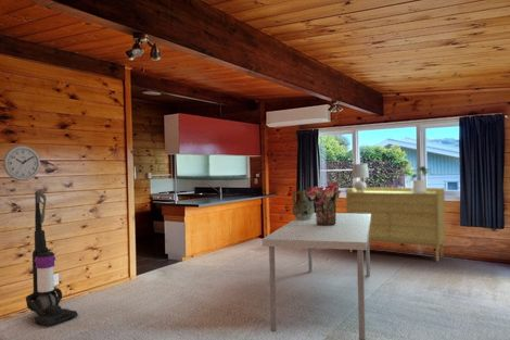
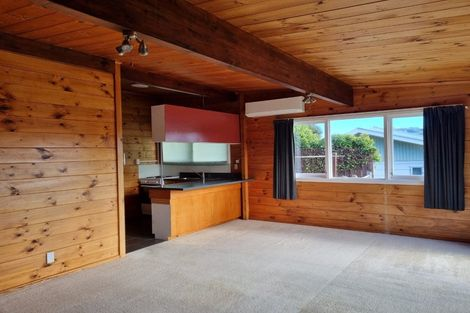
- sideboard [345,187,447,263]
- potted plant [408,165,434,193]
- table lamp [350,163,370,192]
- vacuum cleaner [25,190,79,327]
- dining table [262,212,371,340]
- wall clock [2,144,41,181]
- ceramic jug [291,189,316,221]
- bouquet [306,180,343,225]
